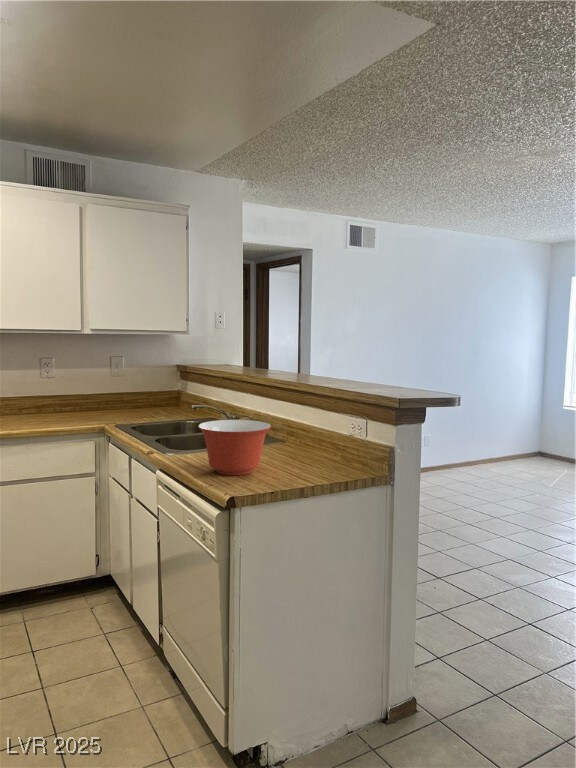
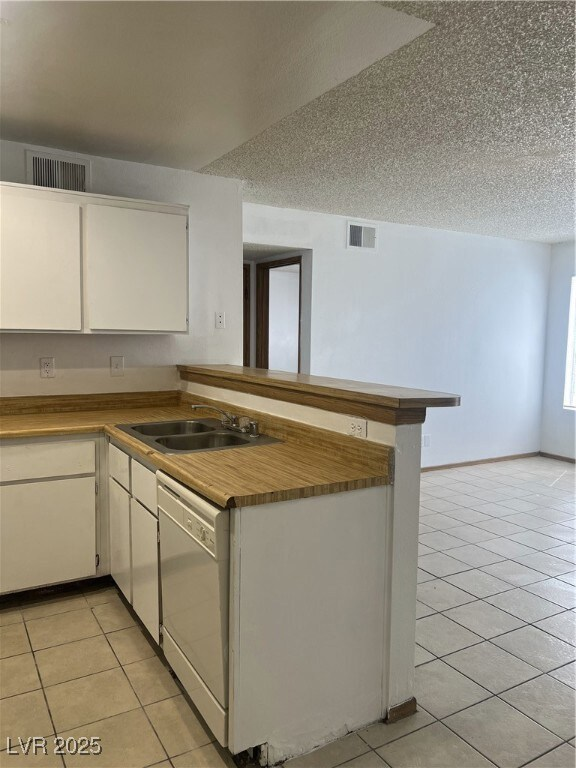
- mixing bowl [197,419,272,476]
